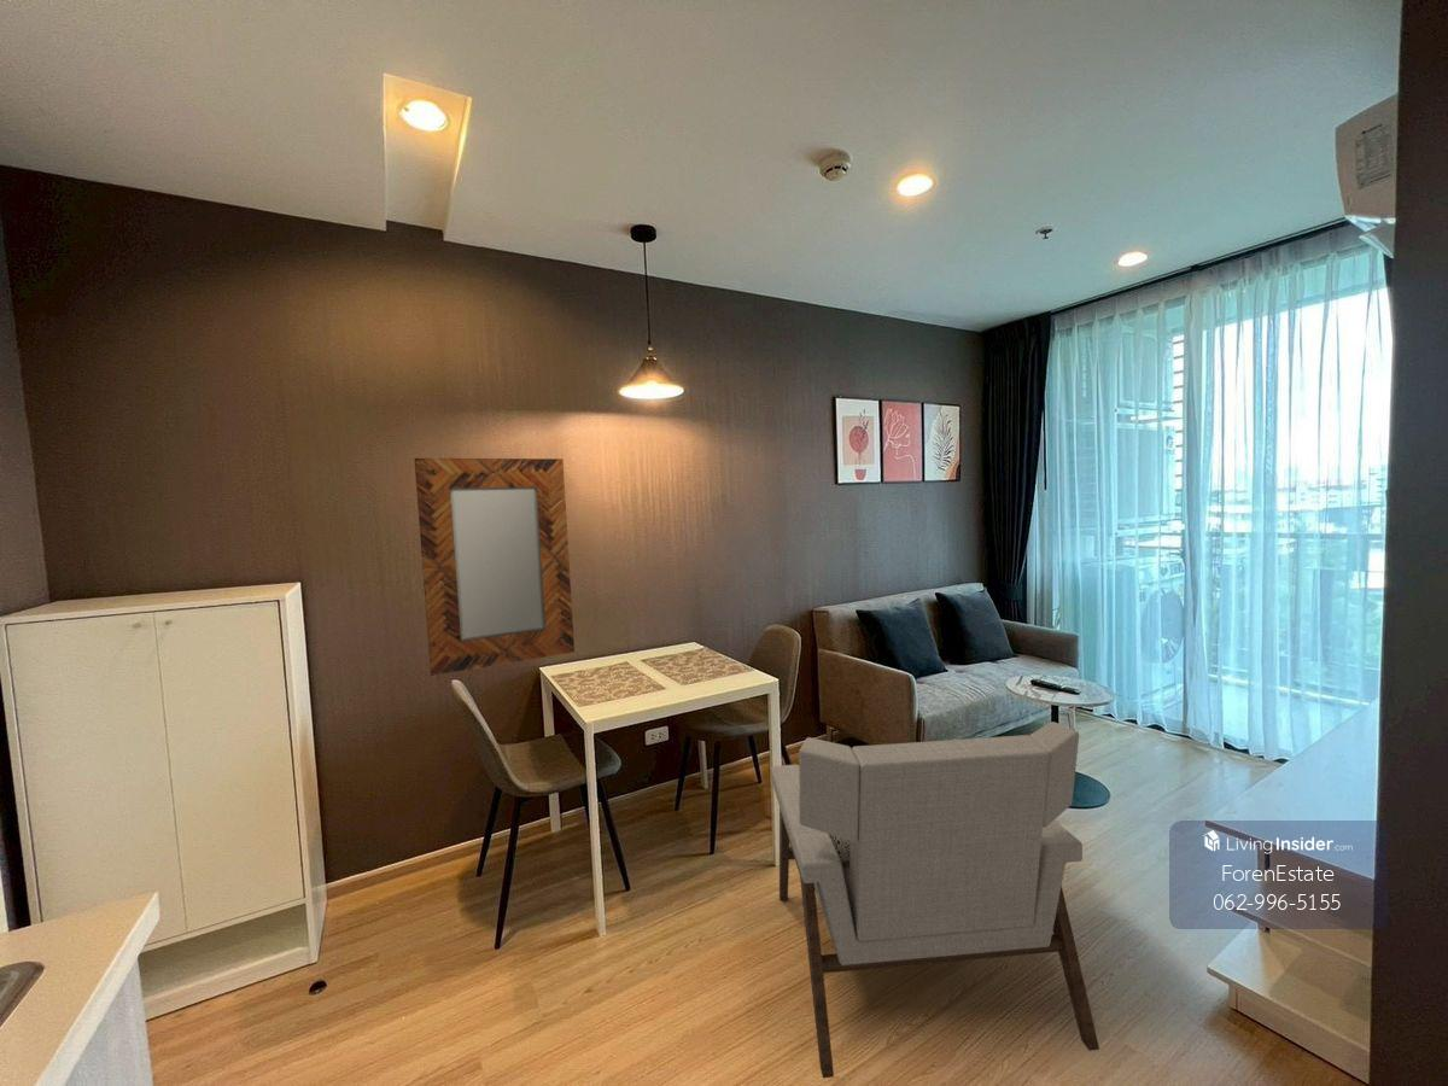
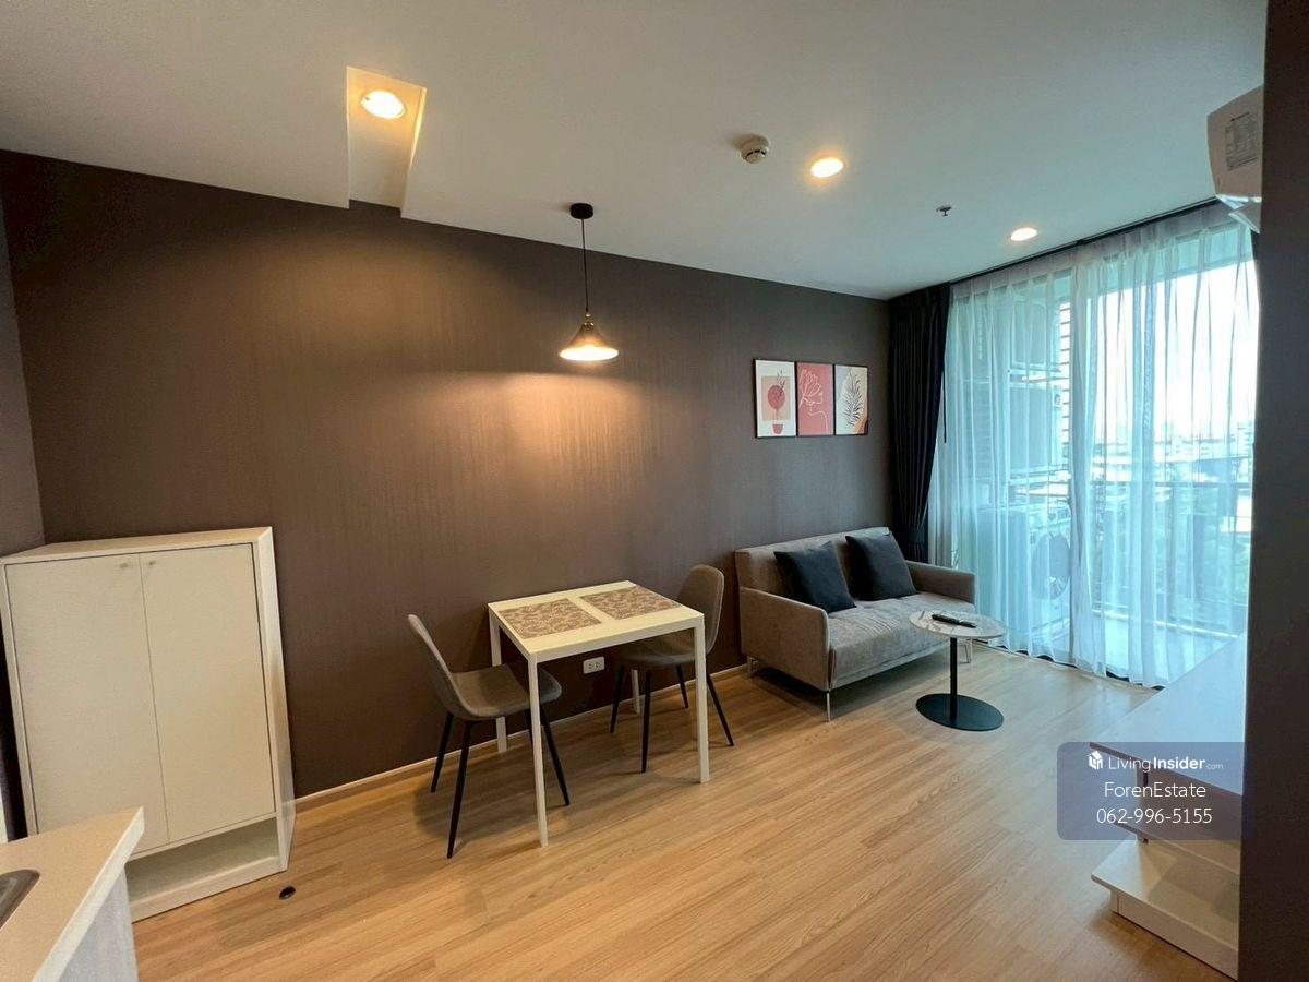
- home mirror [413,457,576,677]
- armchair [770,720,1100,1079]
